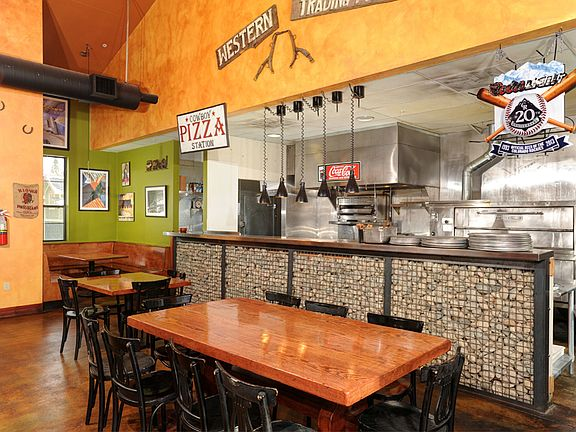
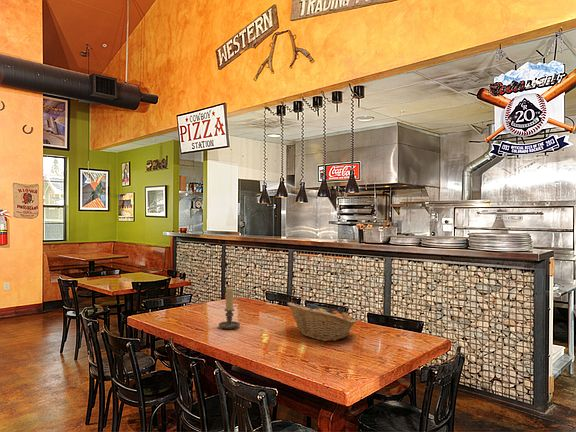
+ fruit basket [286,301,357,342]
+ candle holder [217,287,241,330]
